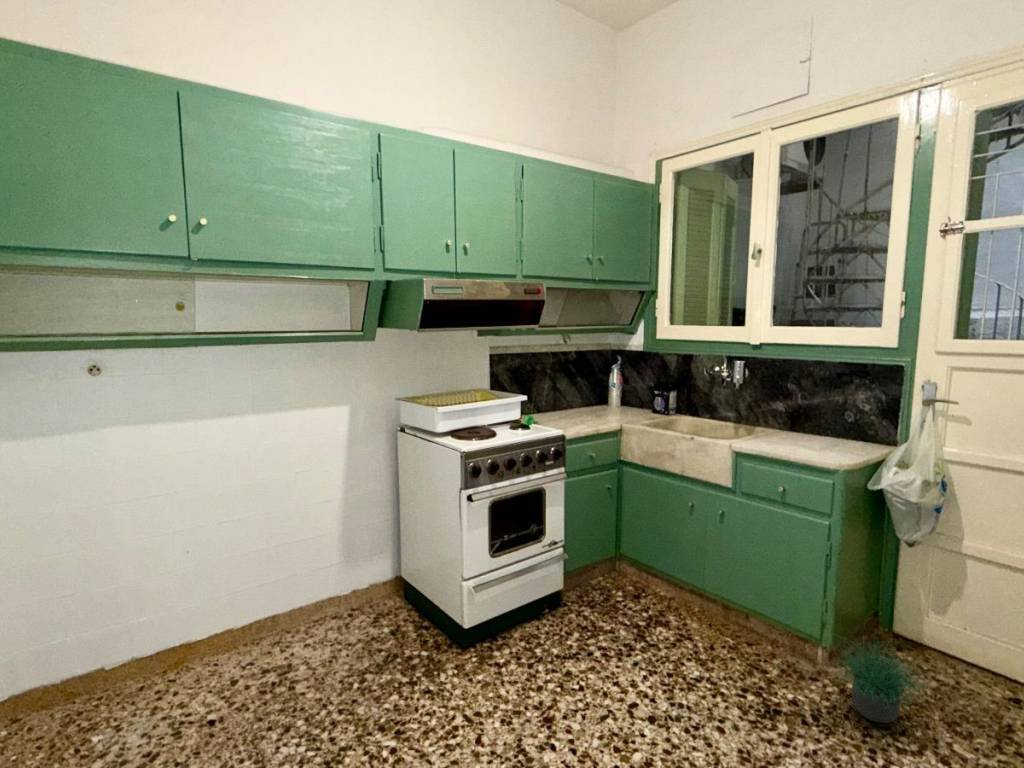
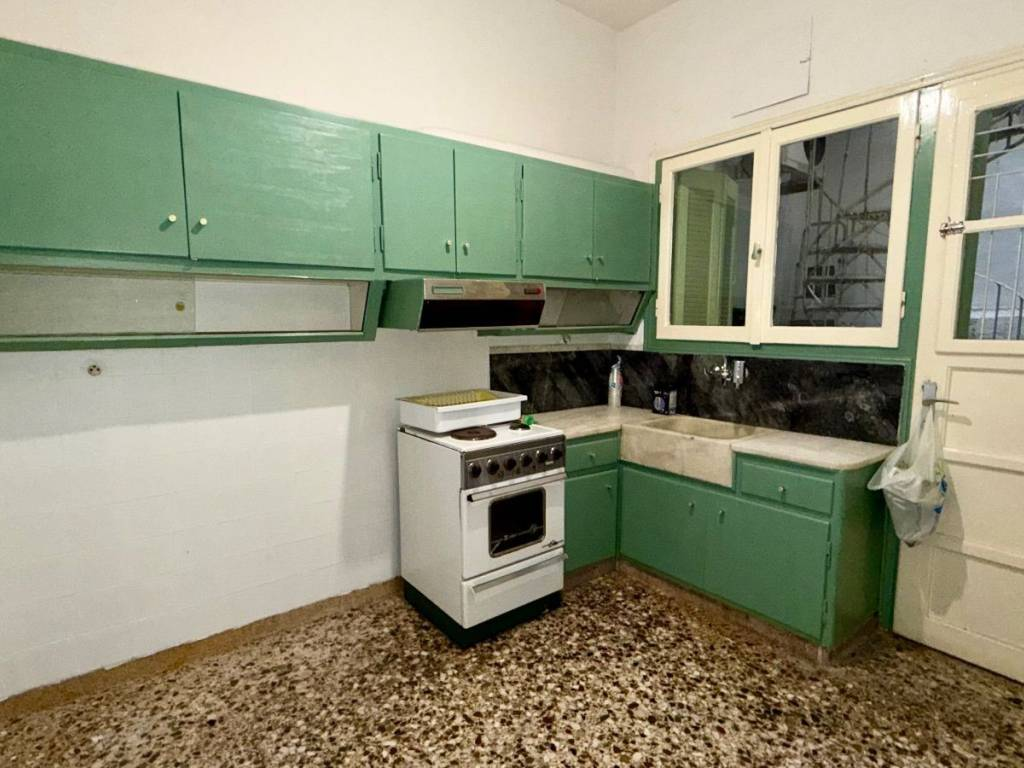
- potted plant [830,623,933,724]
